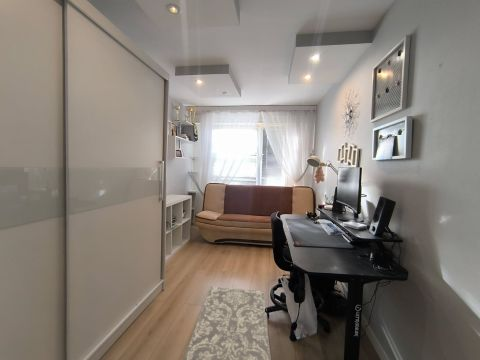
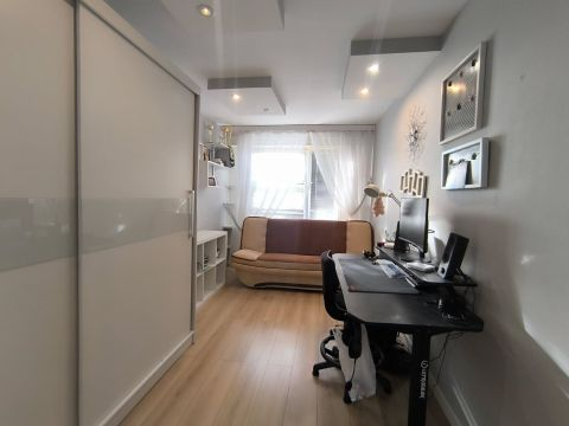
- rug [182,286,272,360]
